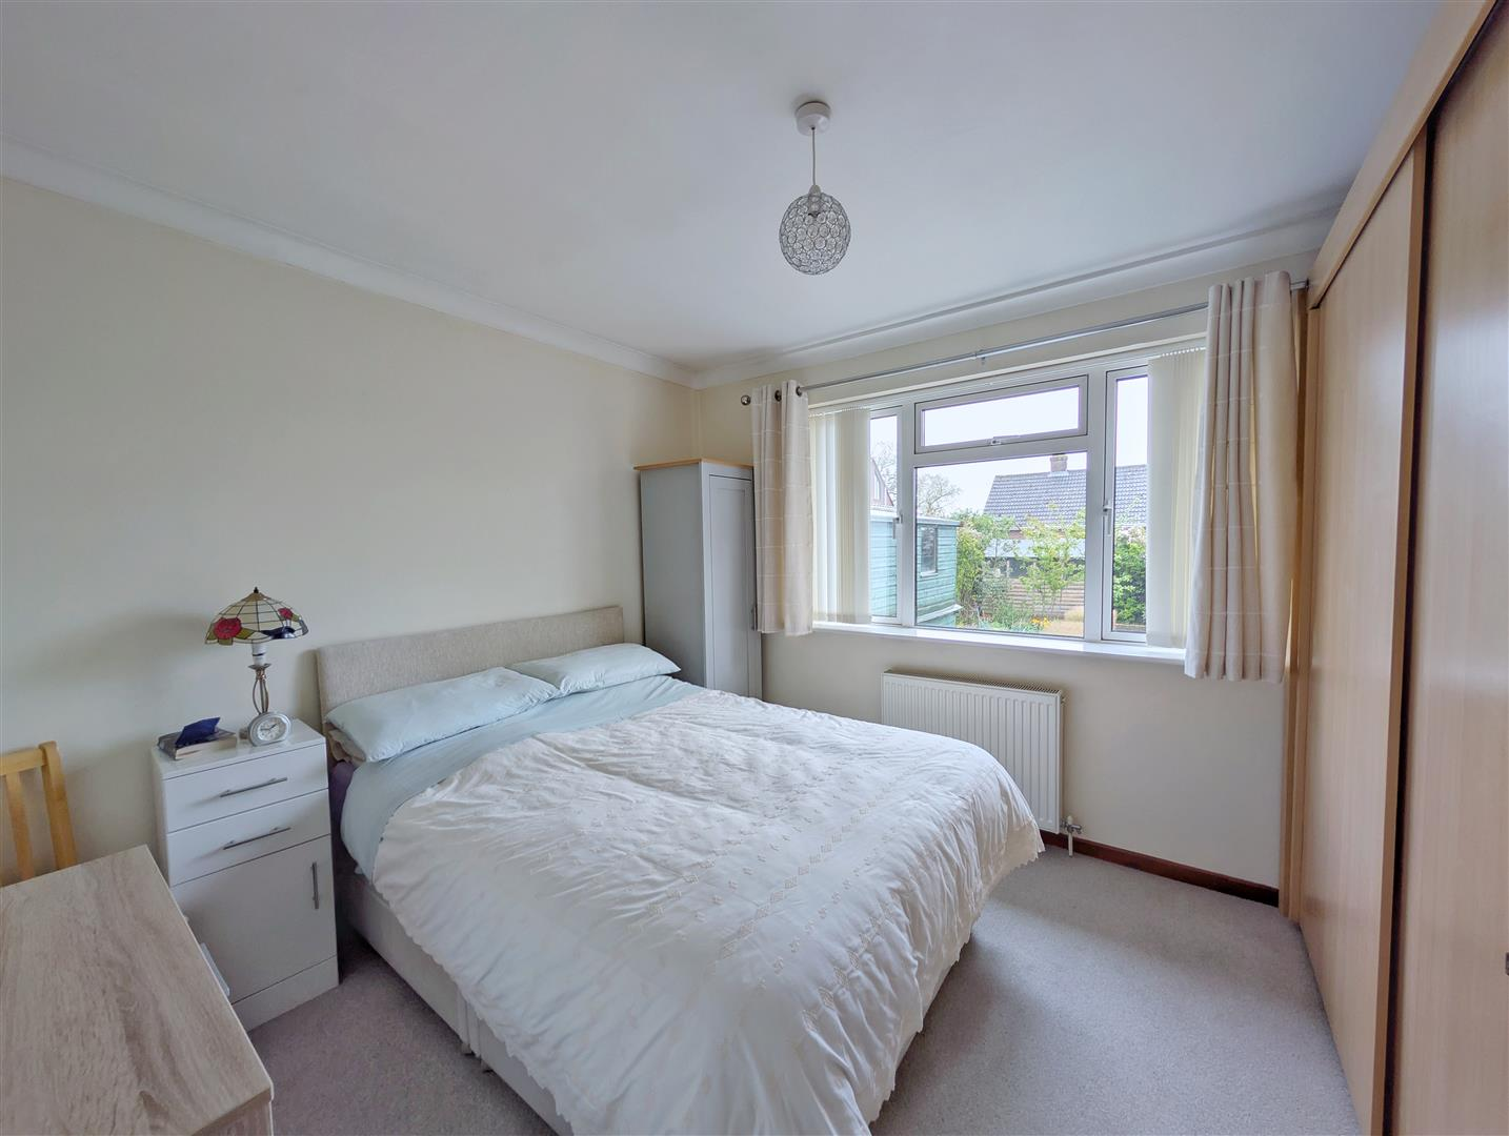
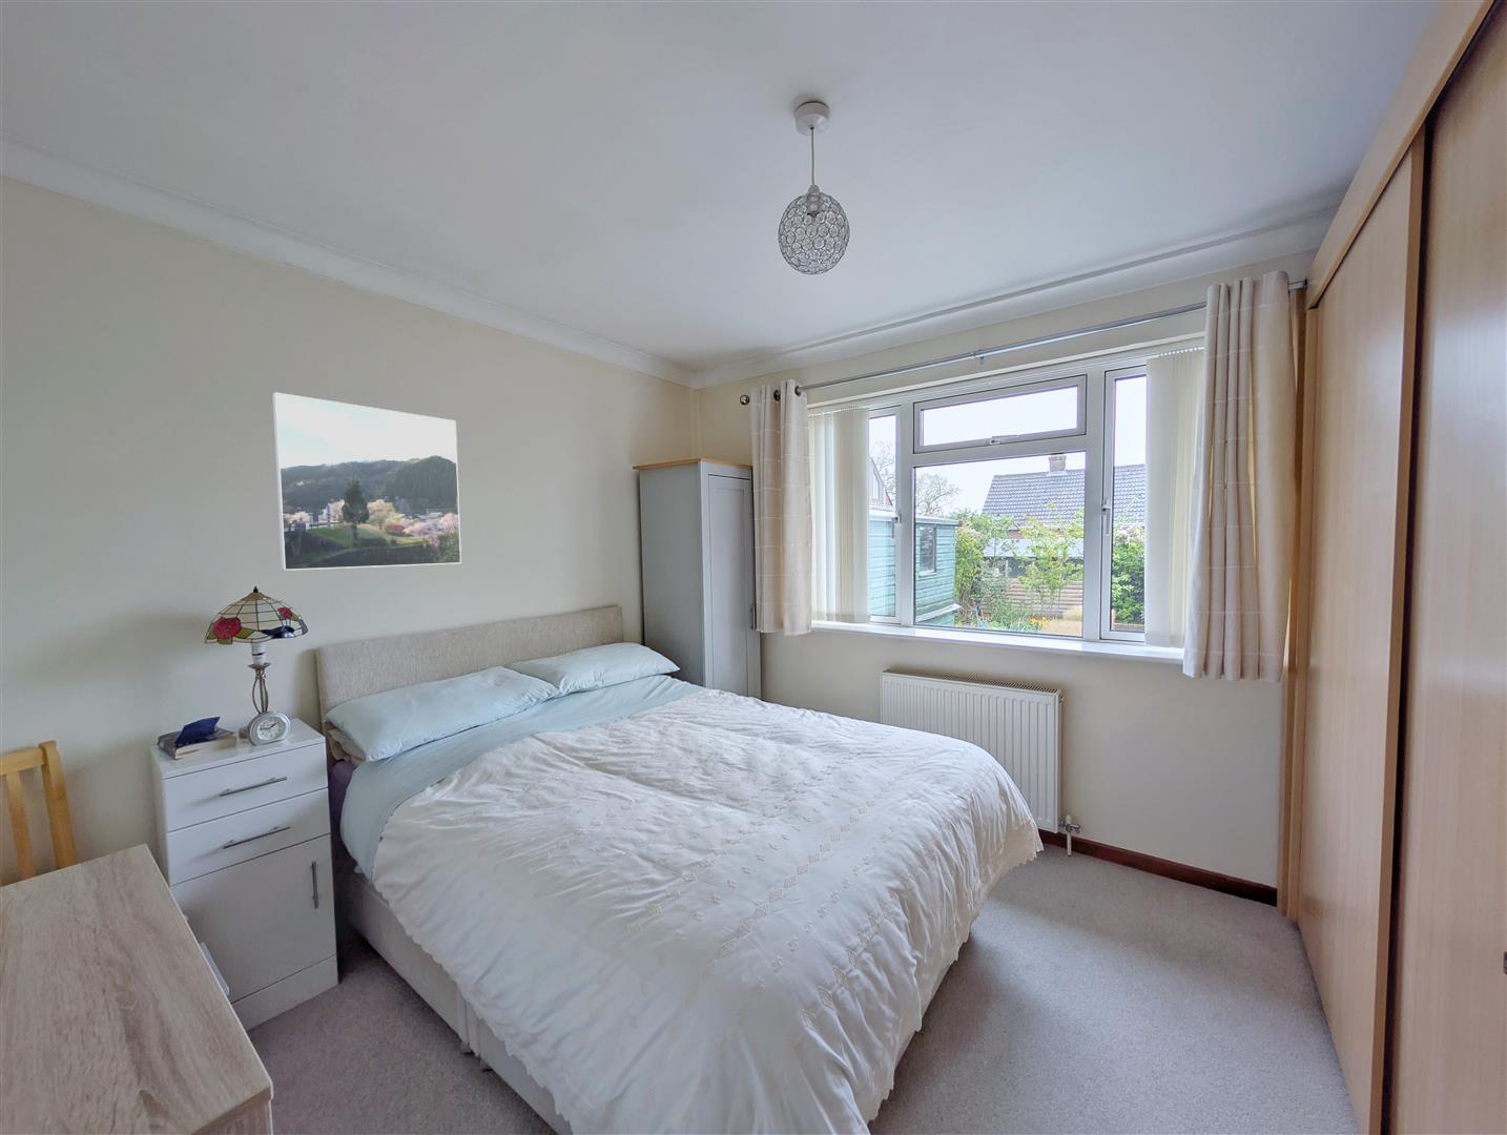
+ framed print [271,391,463,572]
